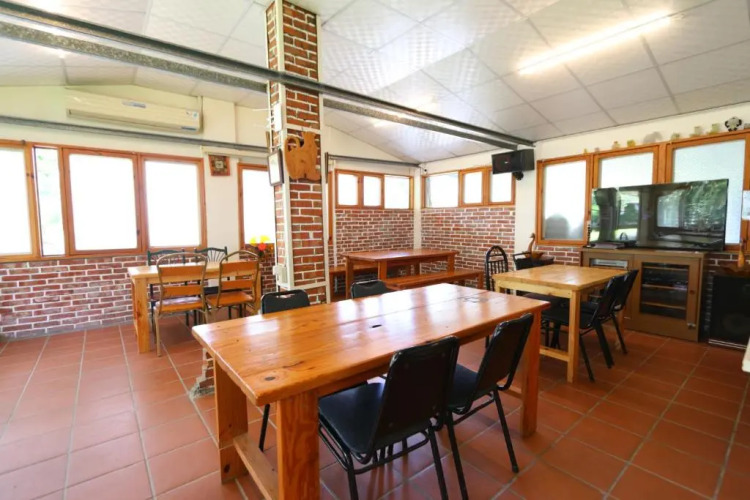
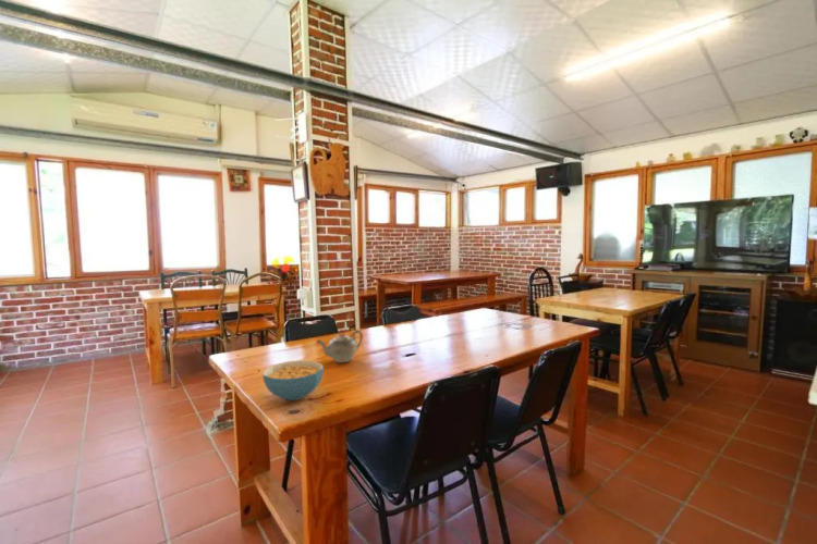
+ cereal bowl [261,359,325,401]
+ teapot [315,329,364,363]
